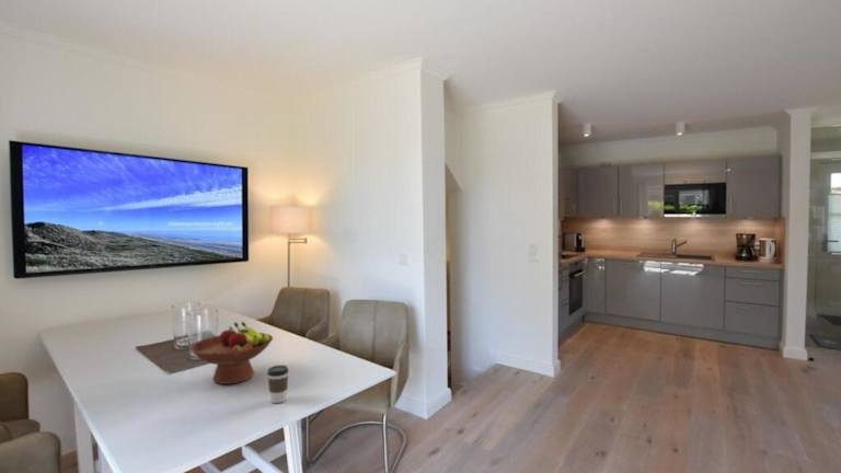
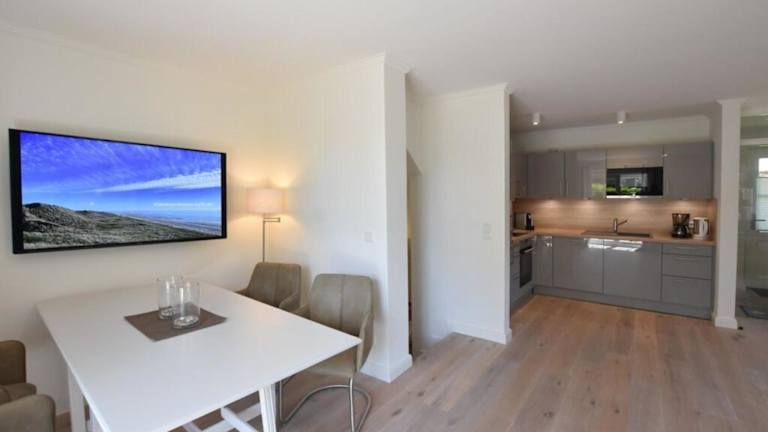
- fruit bowl [188,321,274,385]
- coffee cup [266,364,290,404]
